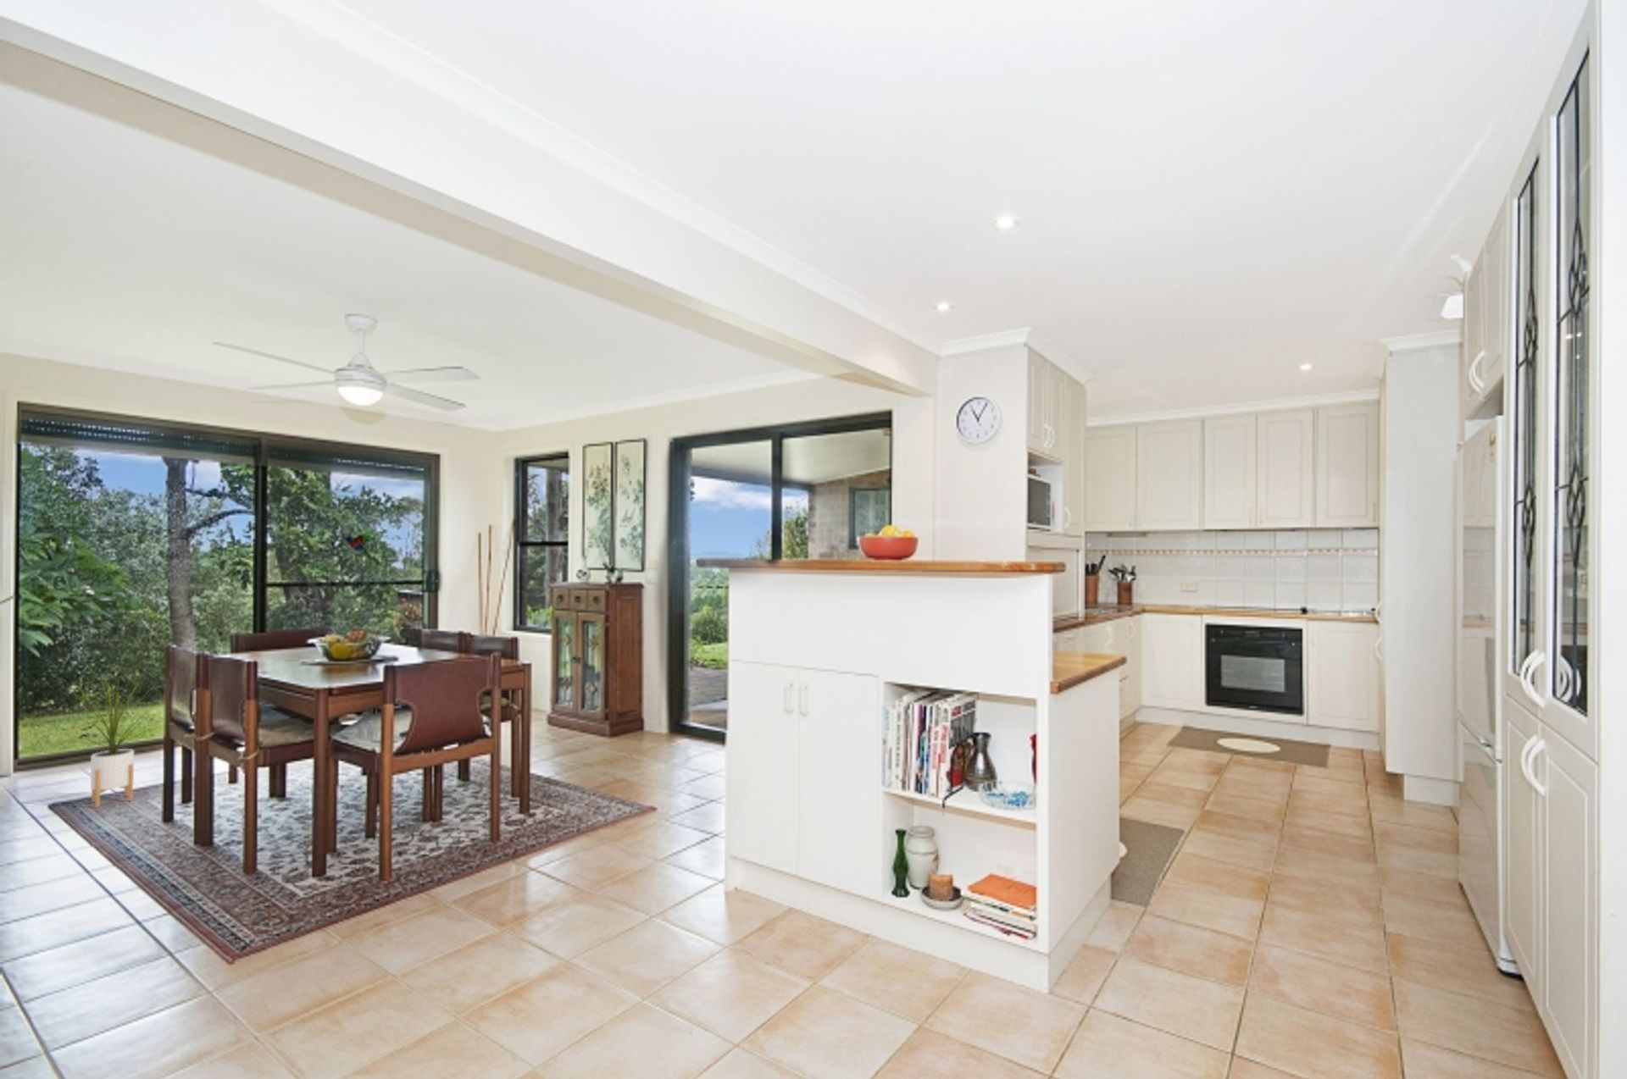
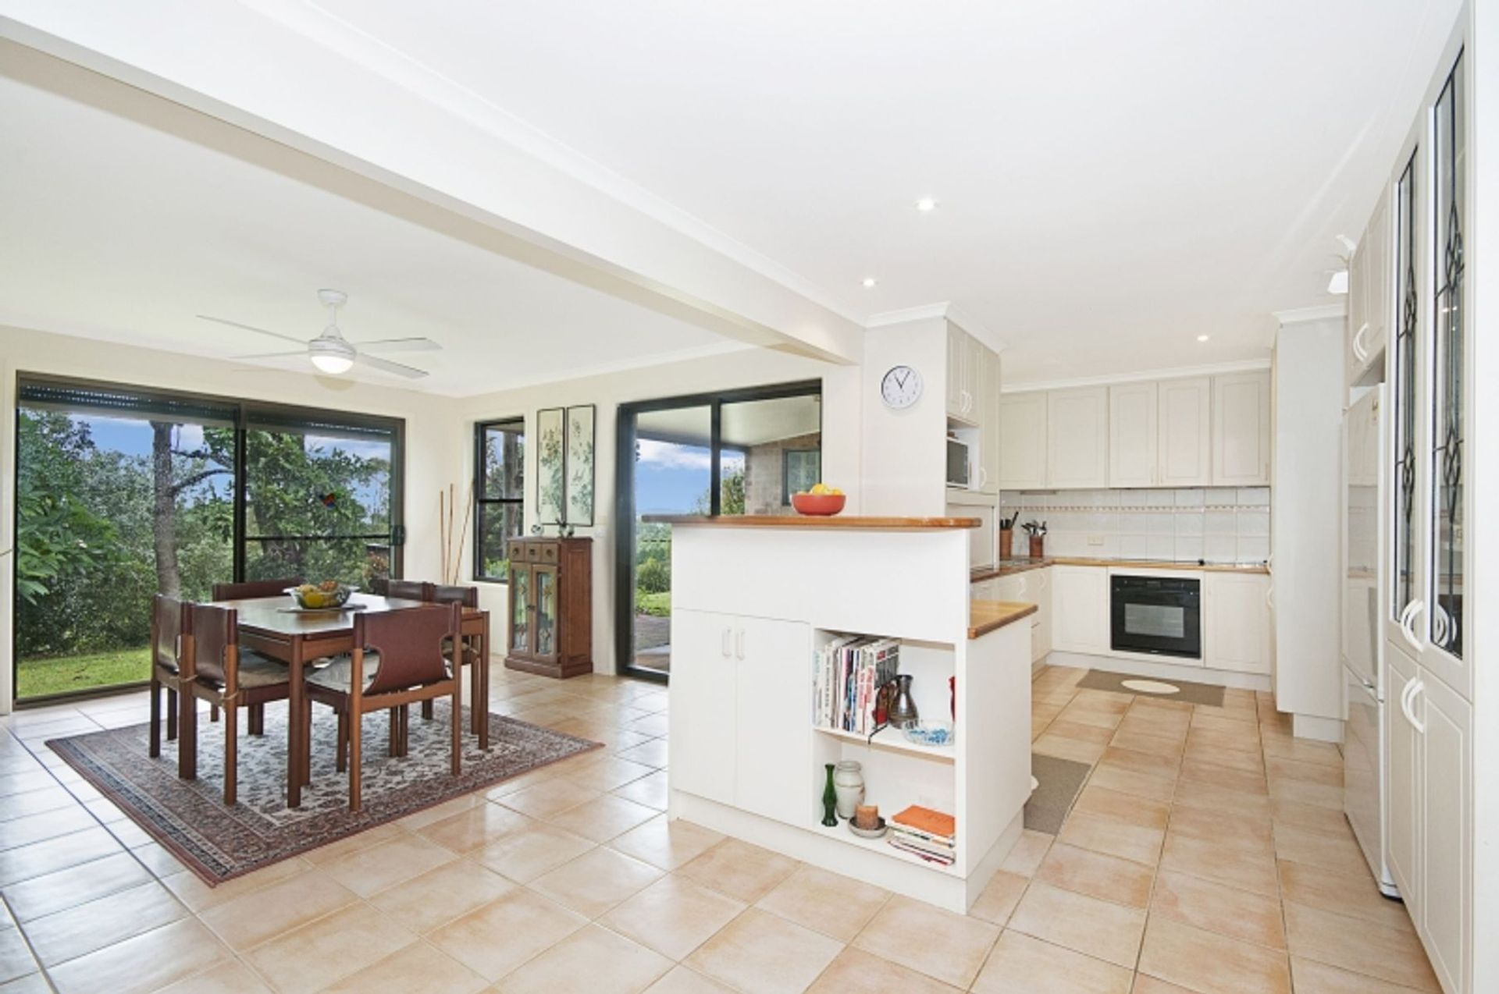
- house plant [61,672,158,809]
